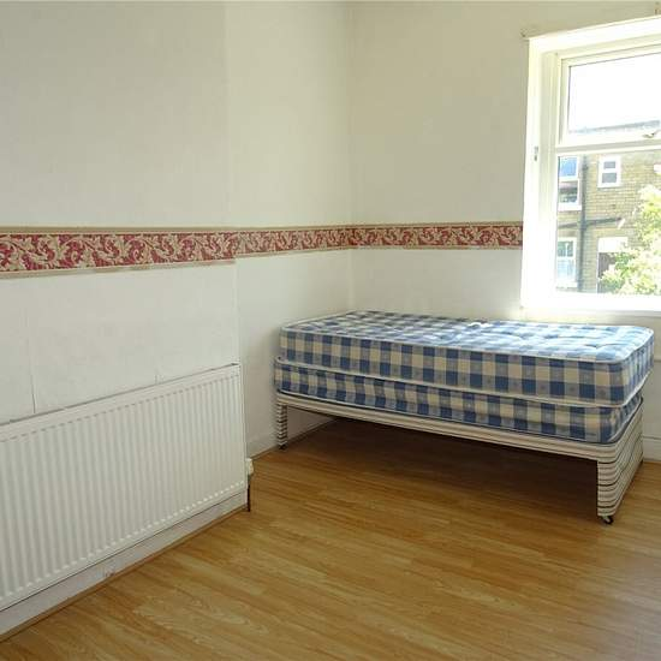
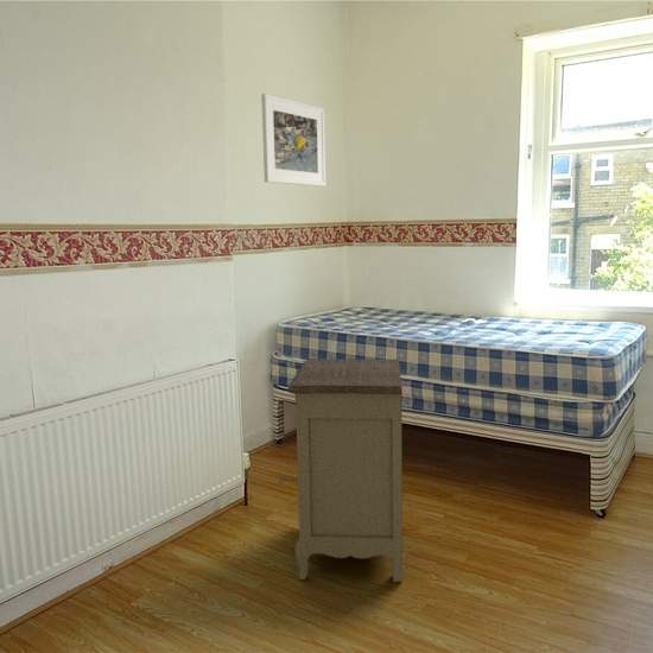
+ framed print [260,93,326,188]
+ nightstand [278,359,404,583]
